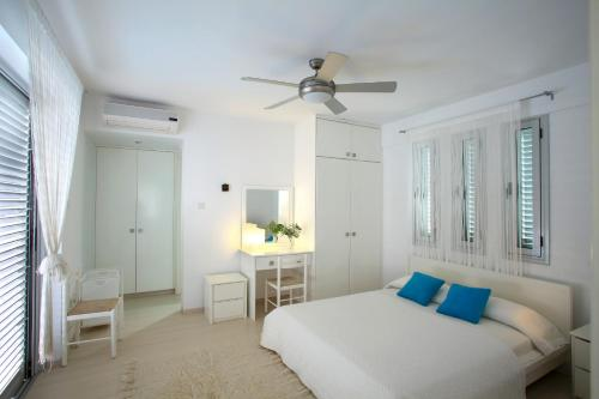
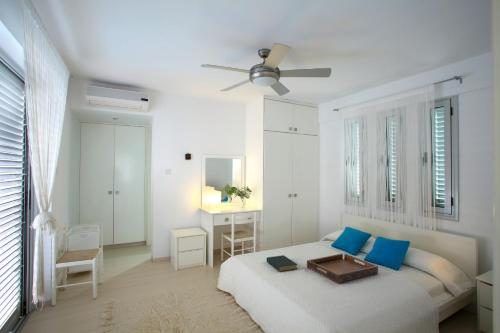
+ hardback book [265,254,298,273]
+ serving tray [306,253,379,284]
